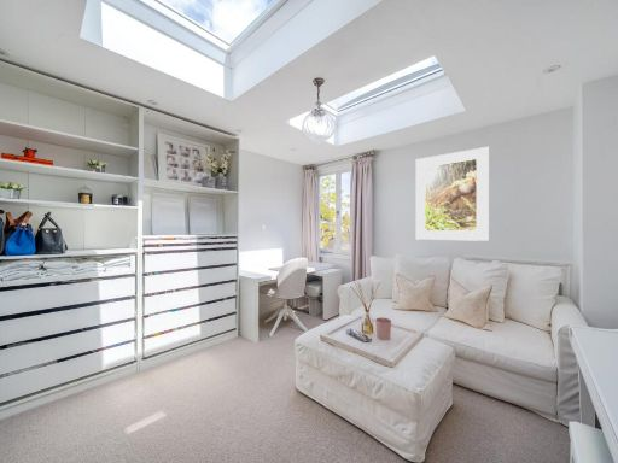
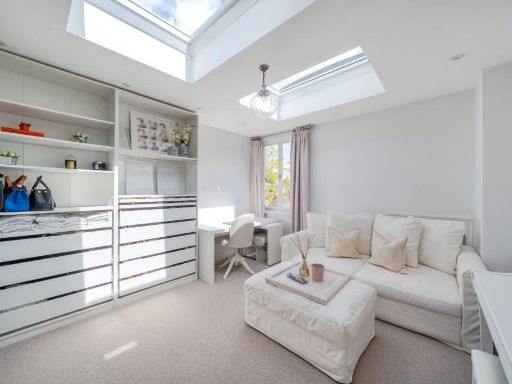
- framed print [414,146,490,242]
